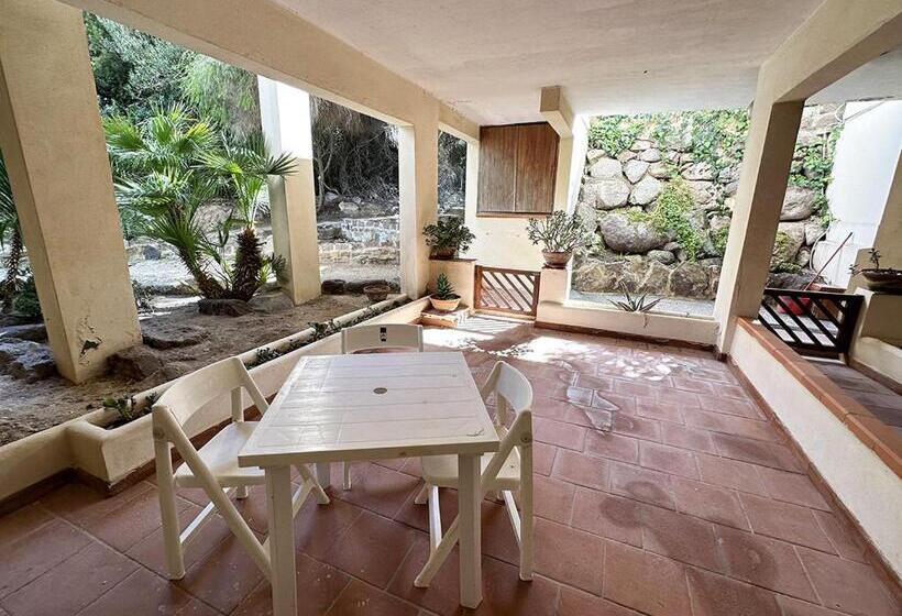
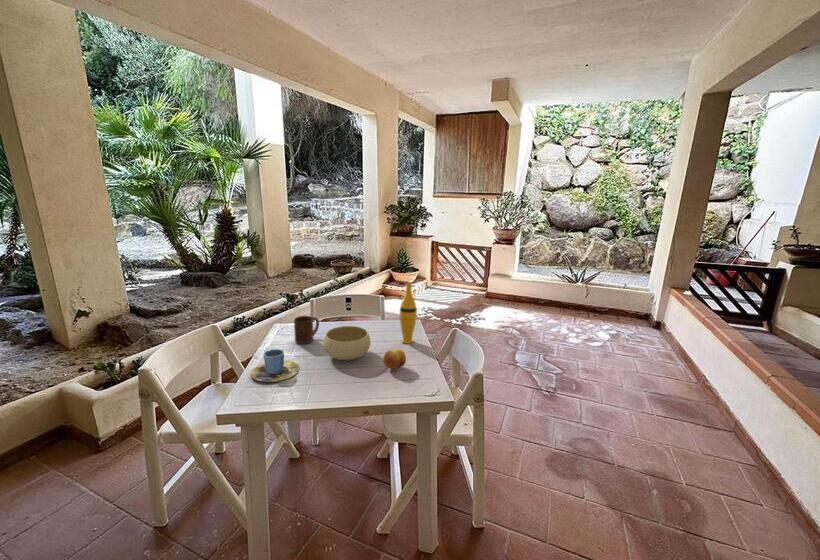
+ fruit [382,348,407,371]
+ cup [293,315,320,345]
+ bowl [322,325,372,361]
+ cup [249,348,300,383]
+ vase [399,282,418,345]
